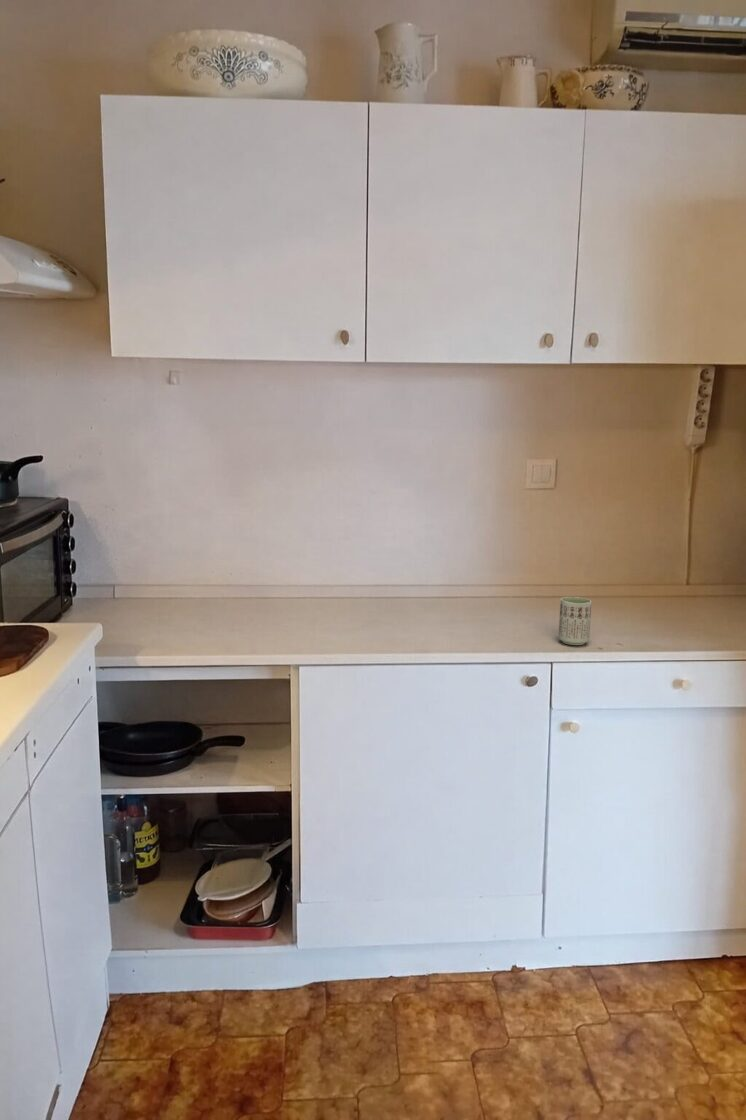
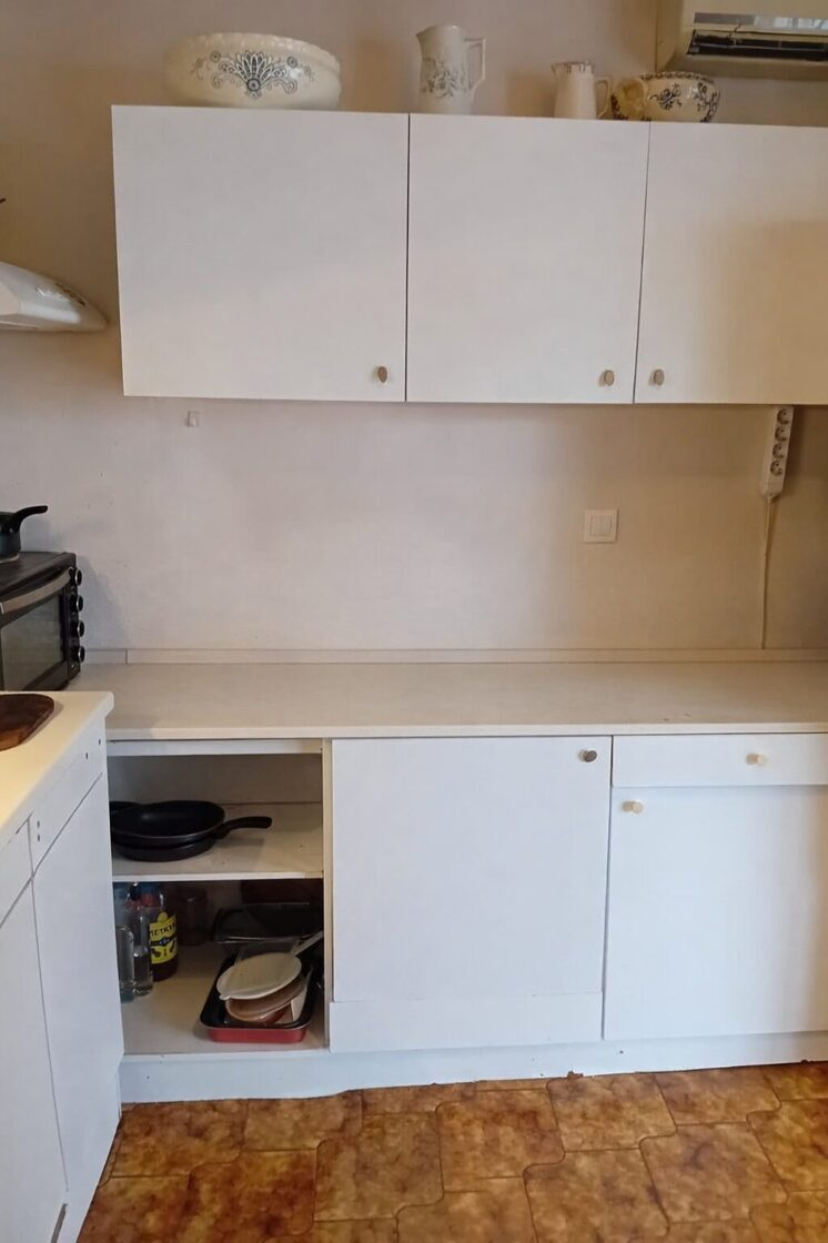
- cup [558,596,593,646]
